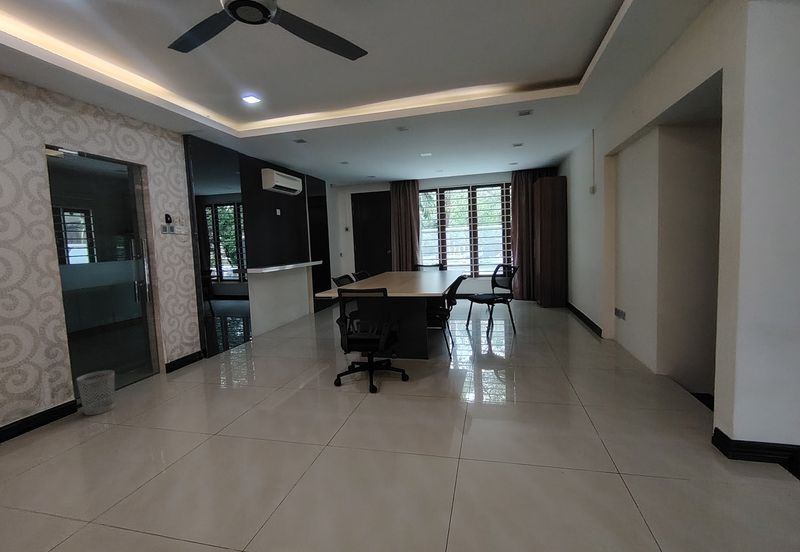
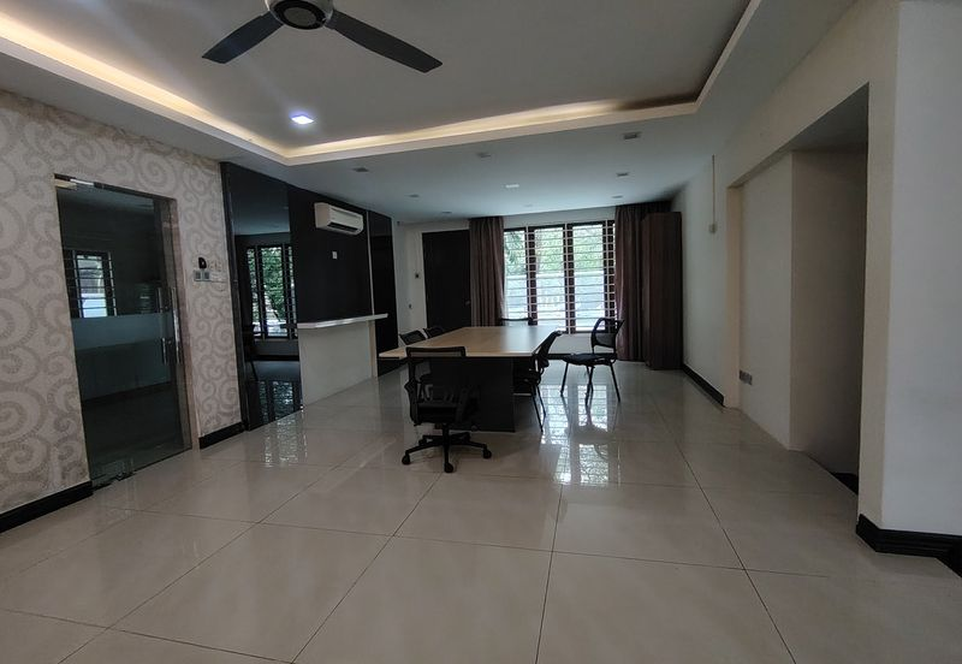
- wastebasket [75,369,116,416]
